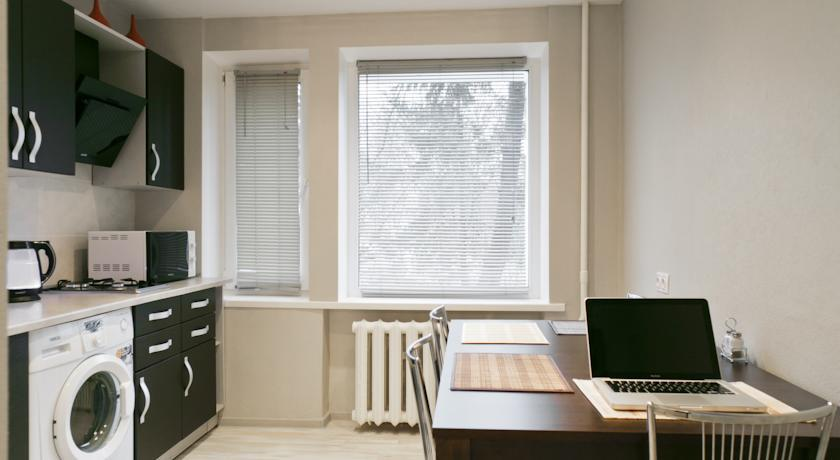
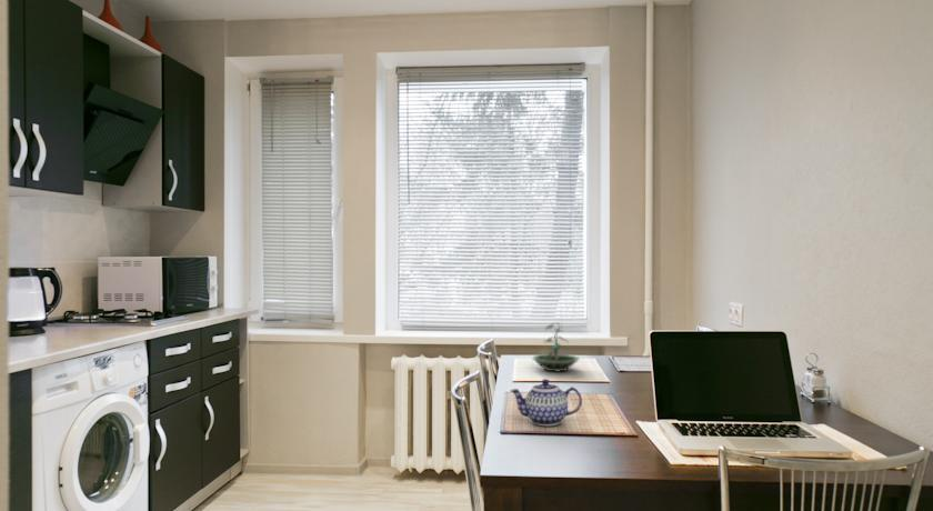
+ terrarium [531,321,581,373]
+ teapot [509,378,583,427]
